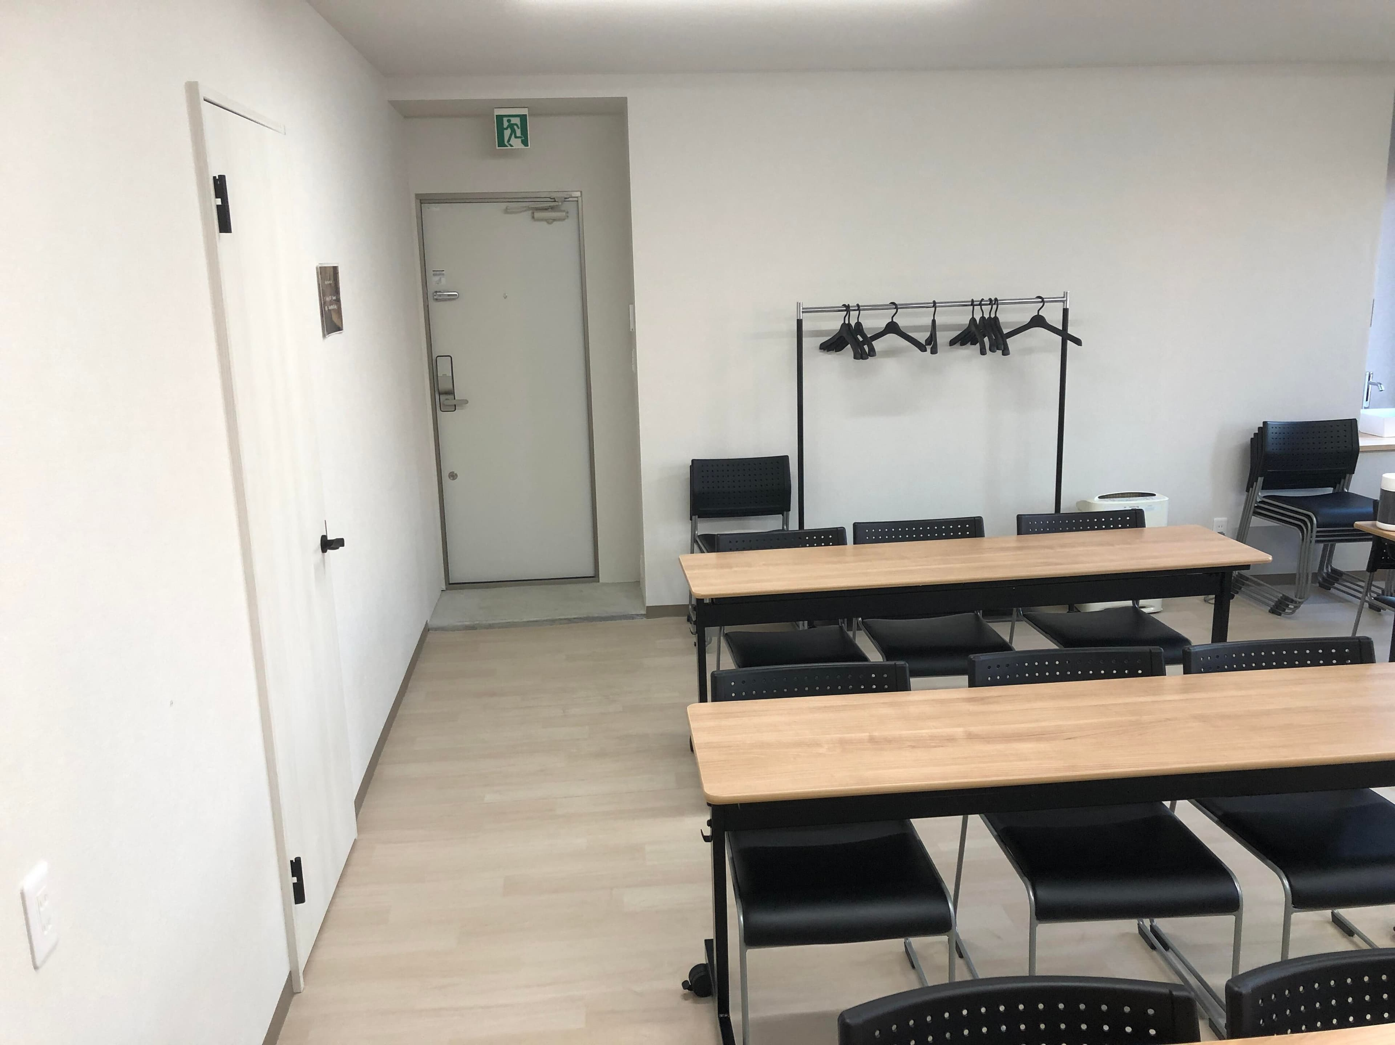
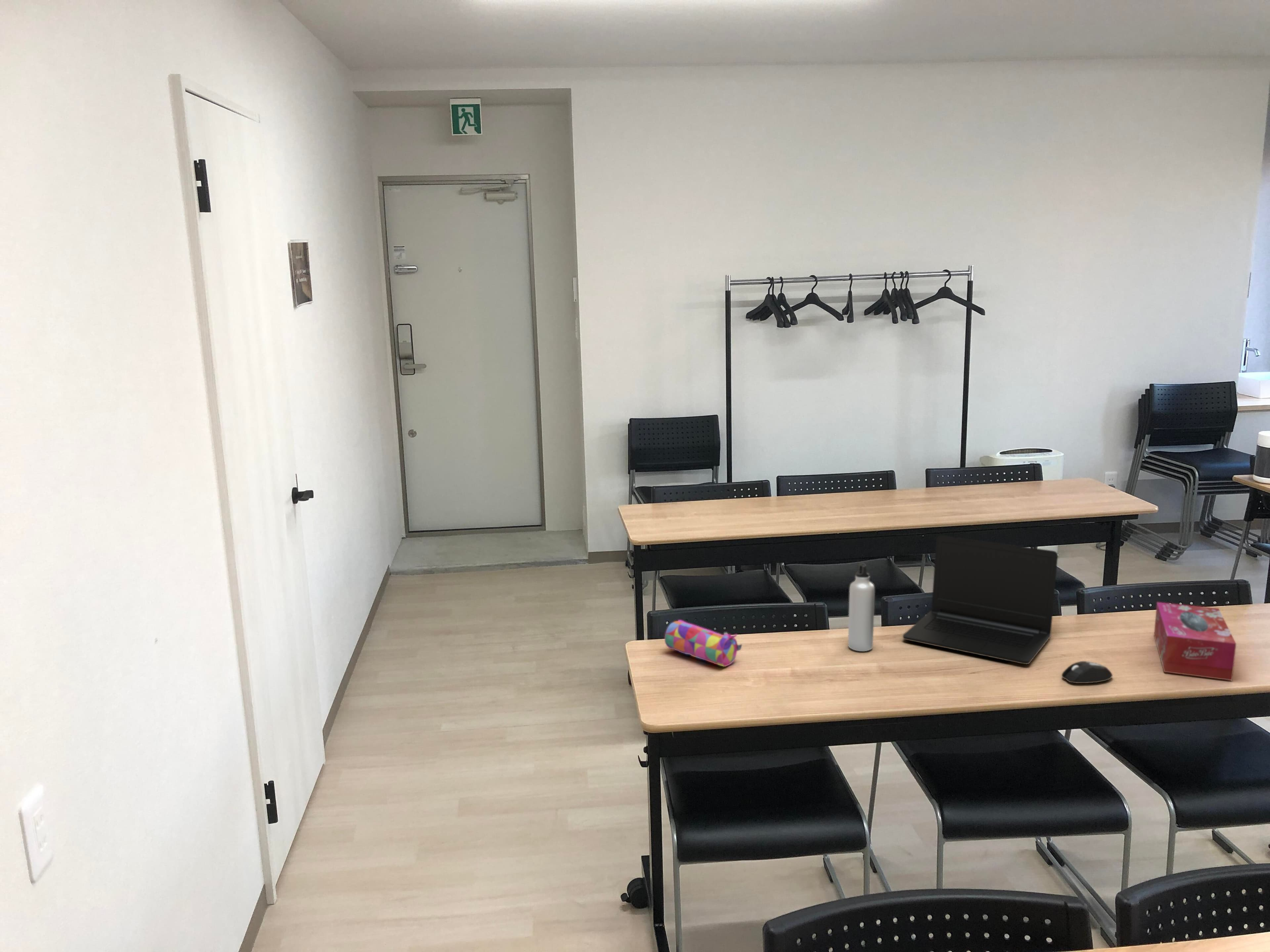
+ laptop [903,535,1058,664]
+ water bottle [848,563,875,652]
+ mouse [1061,661,1113,684]
+ pencil case [664,619,742,667]
+ tissue box [1154,602,1237,681]
